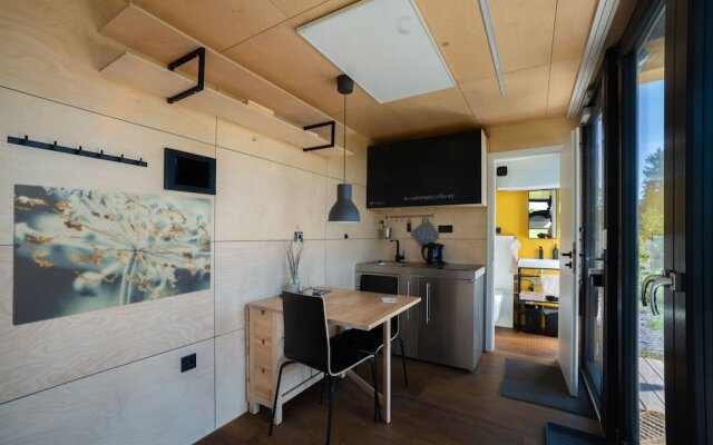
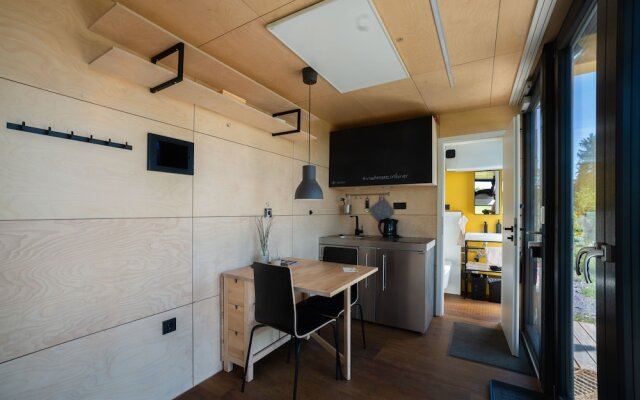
- wall art [11,182,213,327]
